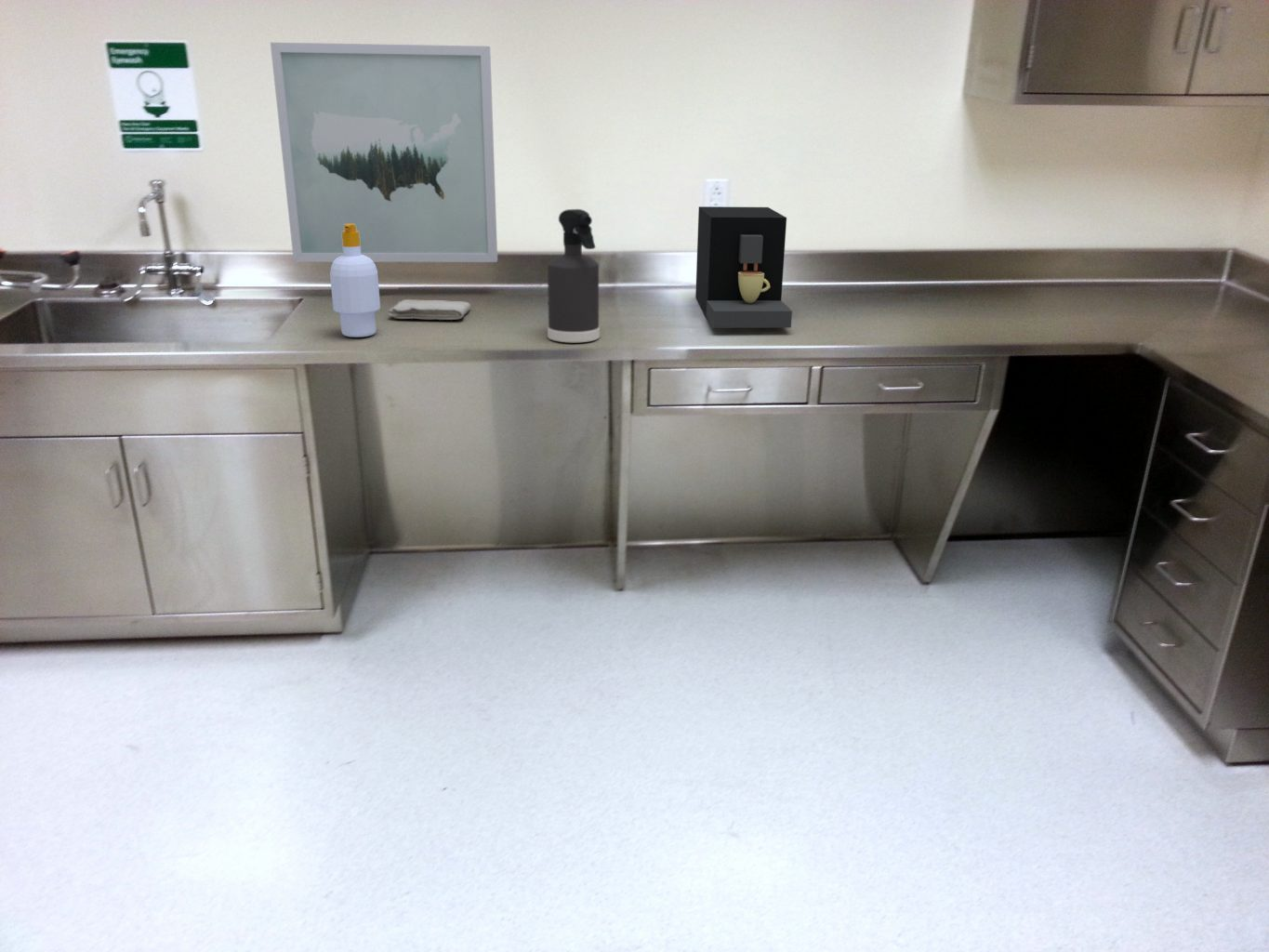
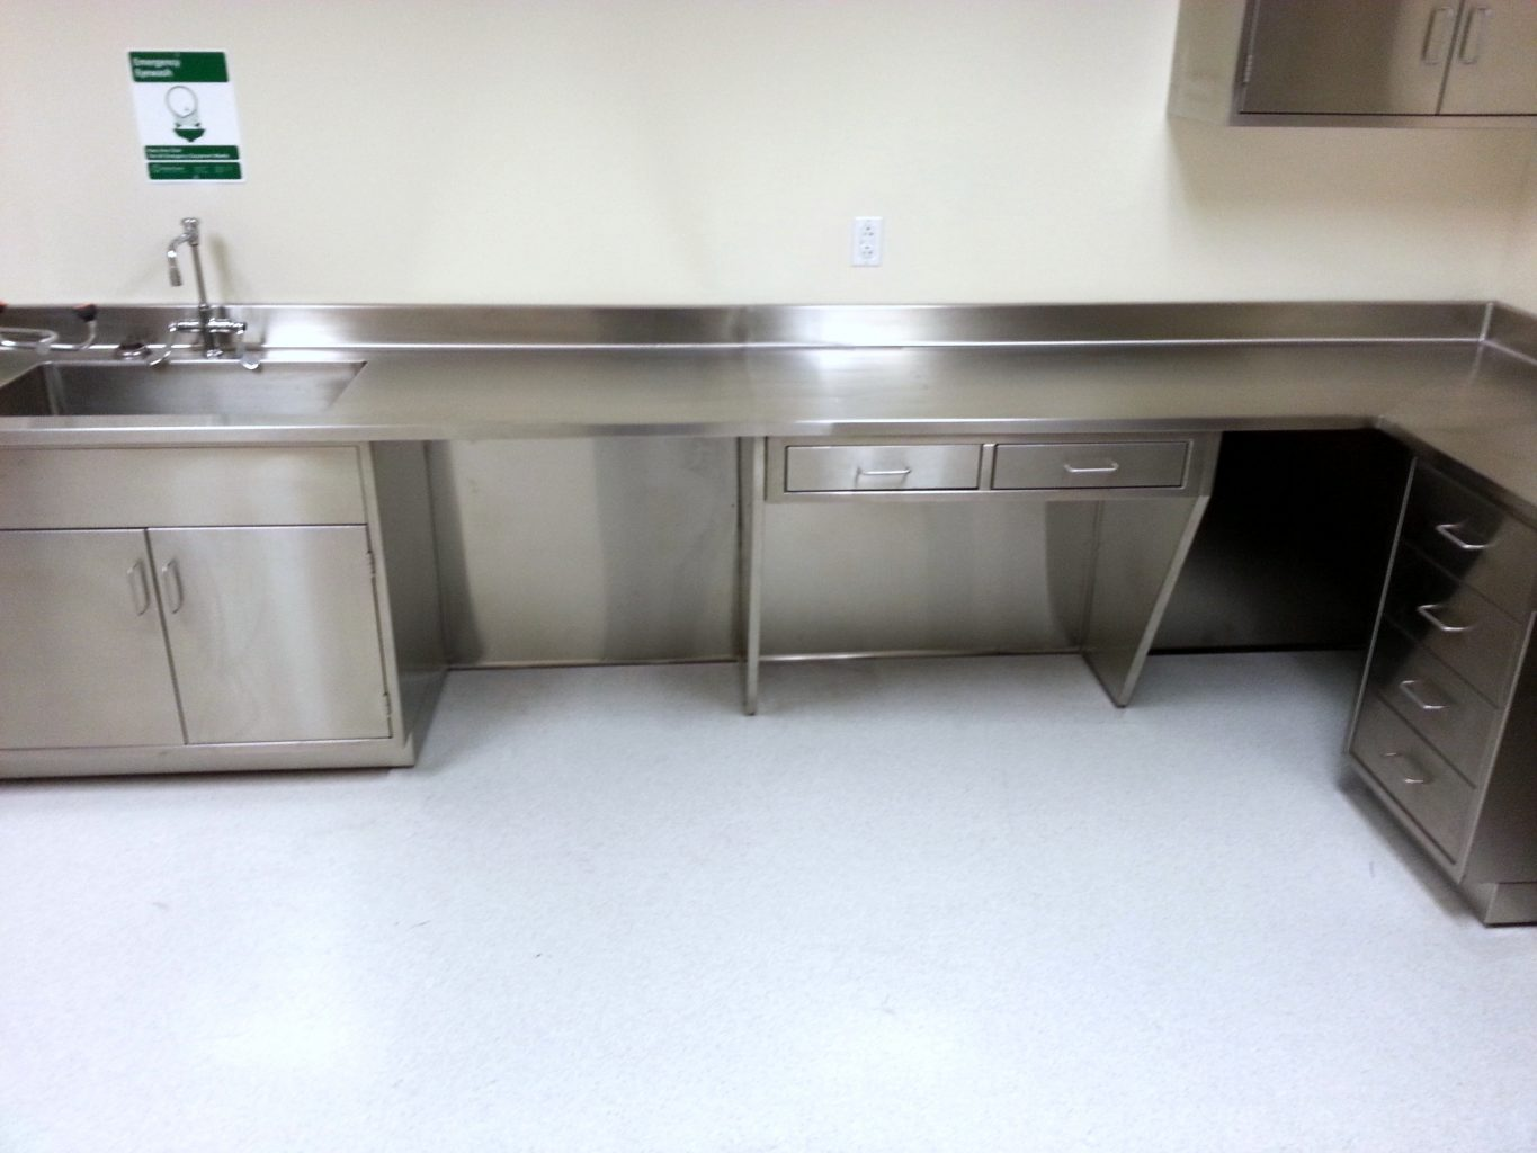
- coffee maker [694,205,793,329]
- wall art [270,42,498,263]
- soap bottle [329,224,381,338]
- spray bottle [547,208,601,343]
- washcloth [388,298,471,321]
